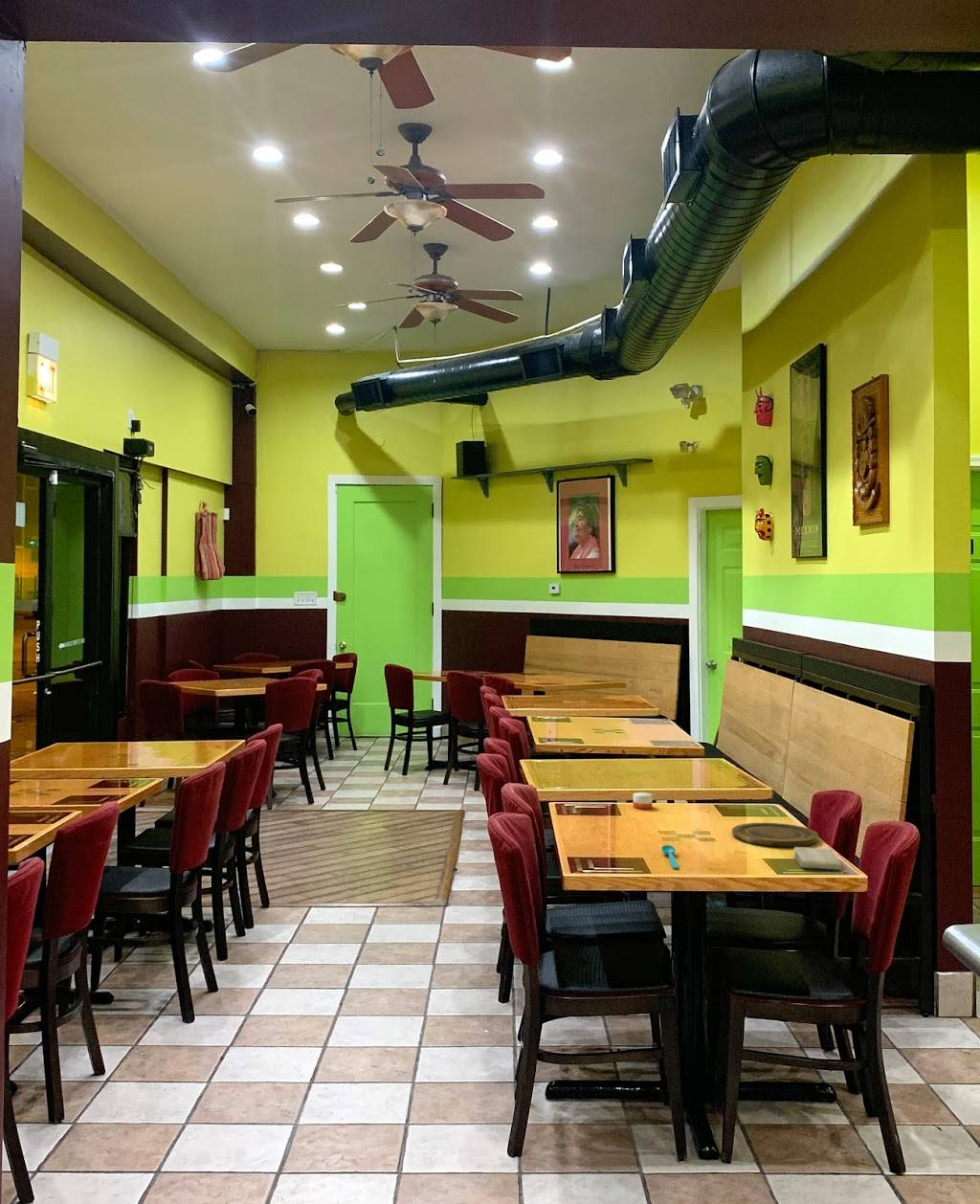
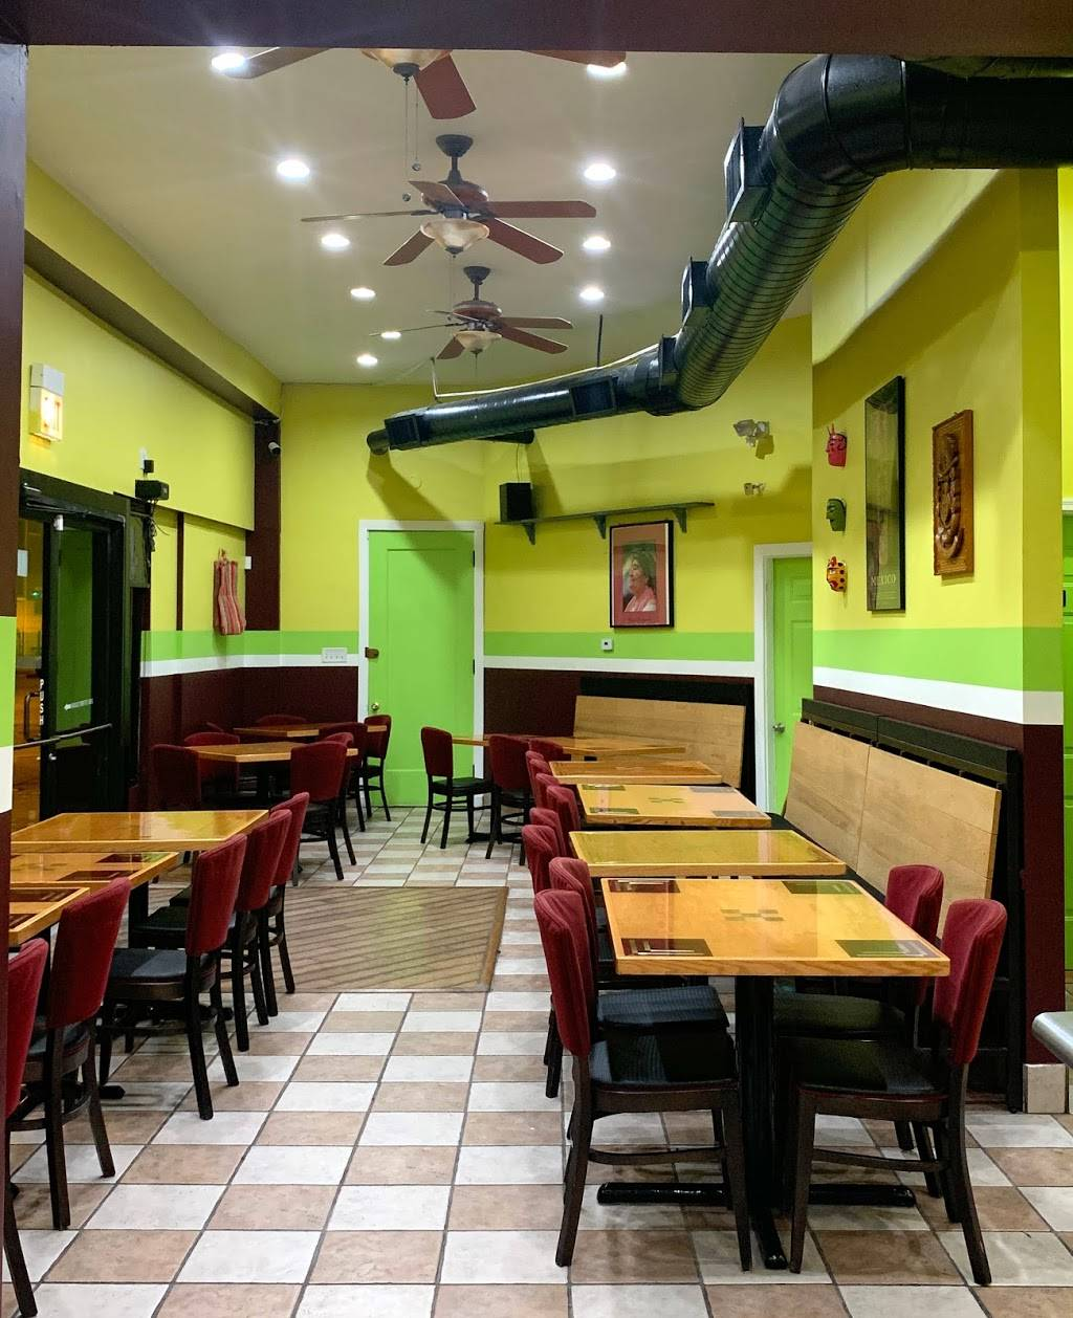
- spoon [660,844,679,870]
- plate [731,822,819,848]
- candle [633,780,653,810]
- washcloth [792,846,843,871]
